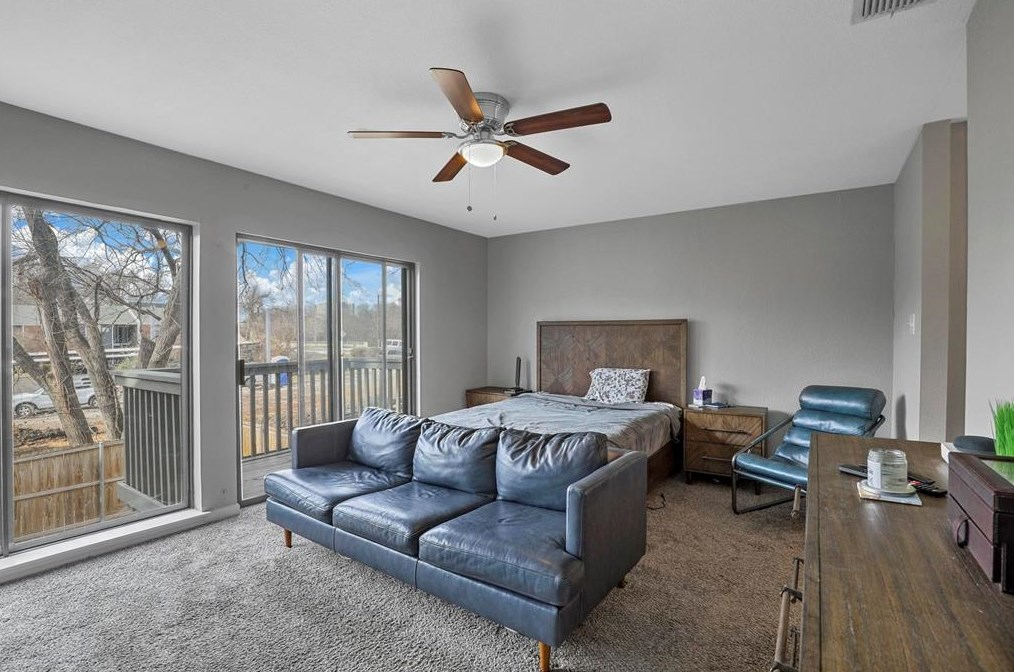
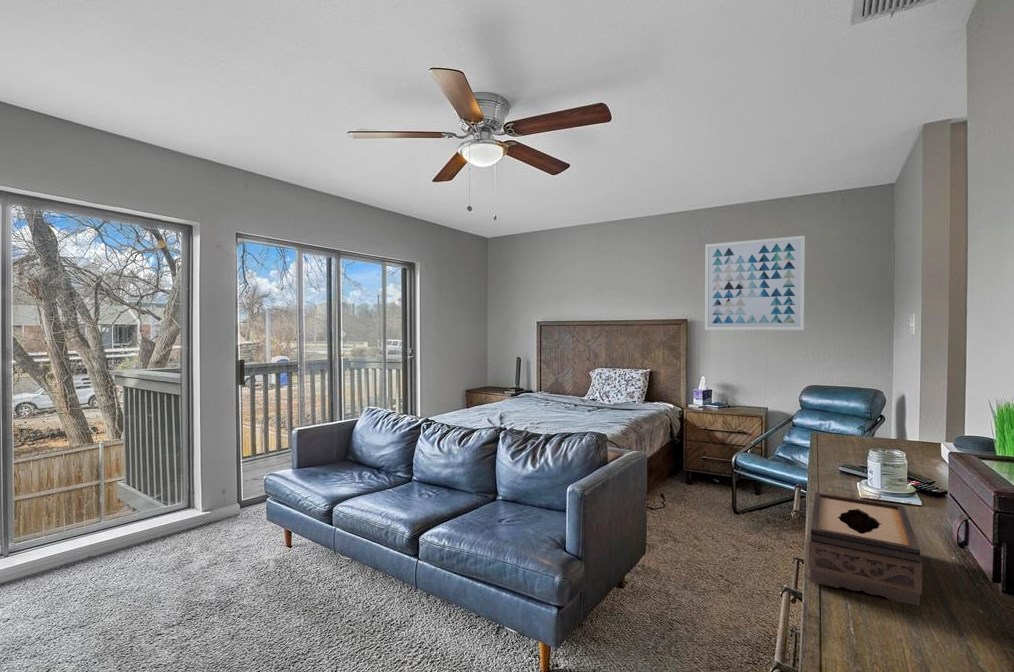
+ wall art [704,235,806,331]
+ tissue box [808,492,923,607]
